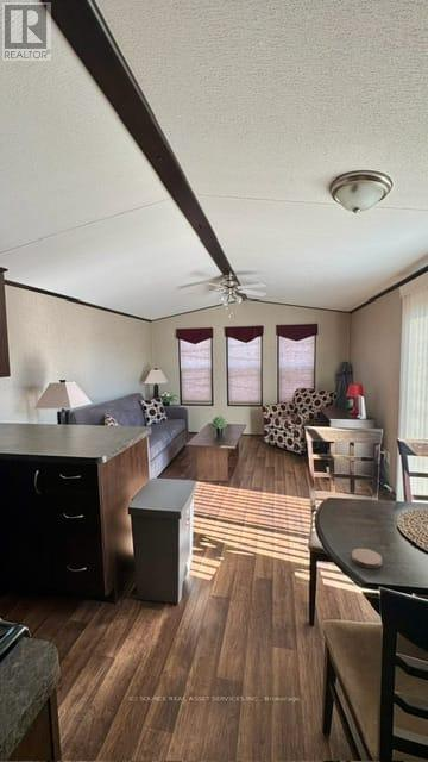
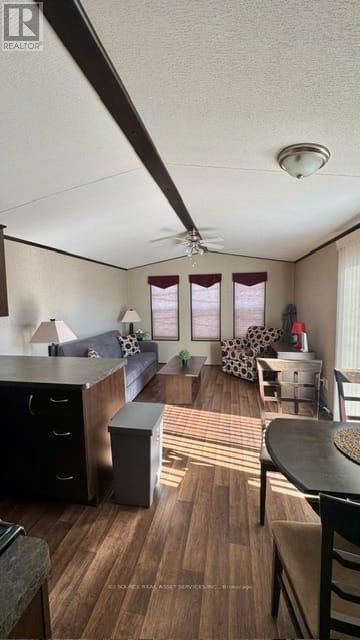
- coaster [351,548,383,569]
